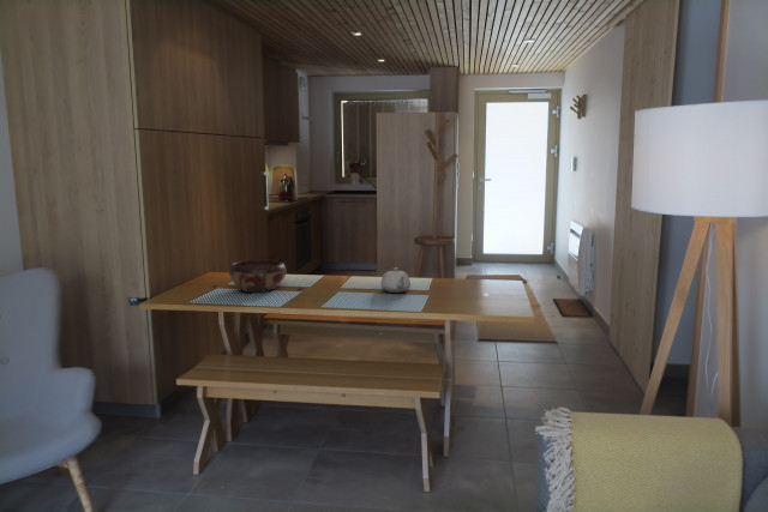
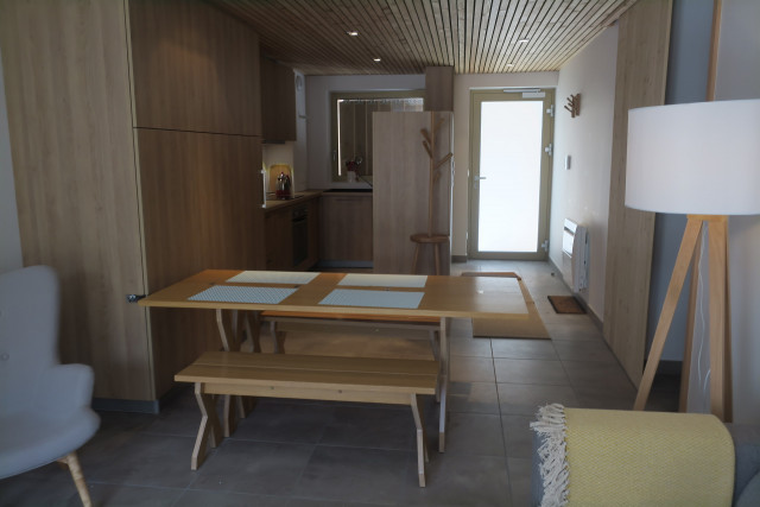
- decorative bowl [228,258,288,294]
- teapot [379,266,412,294]
